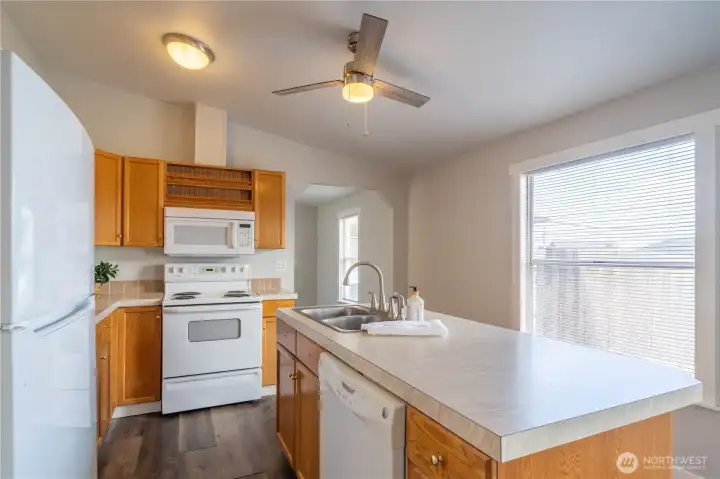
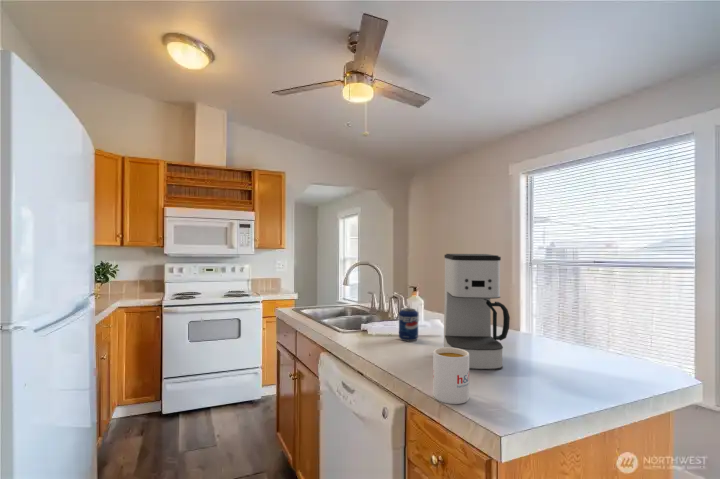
+ mug [432,346,470,405]
+ beverage can [398,307,419,342]
+ coffee maker [443,253,511,371]
